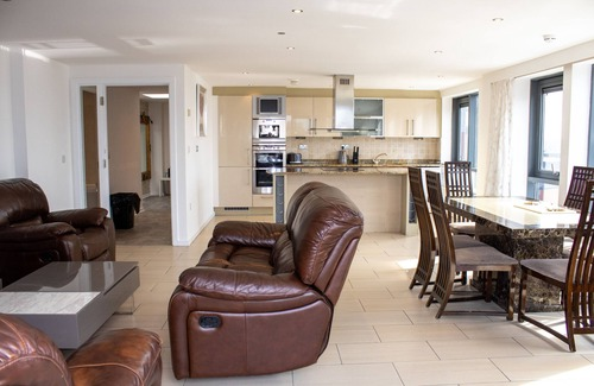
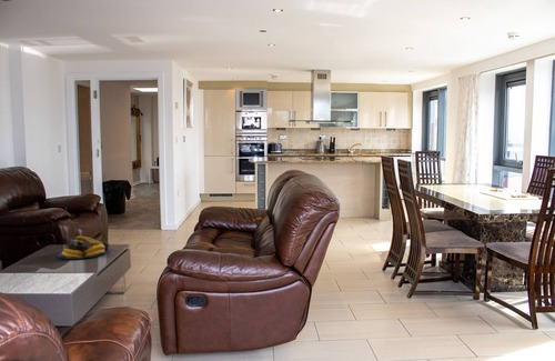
+ fruit bowl [57,235,111,260]
